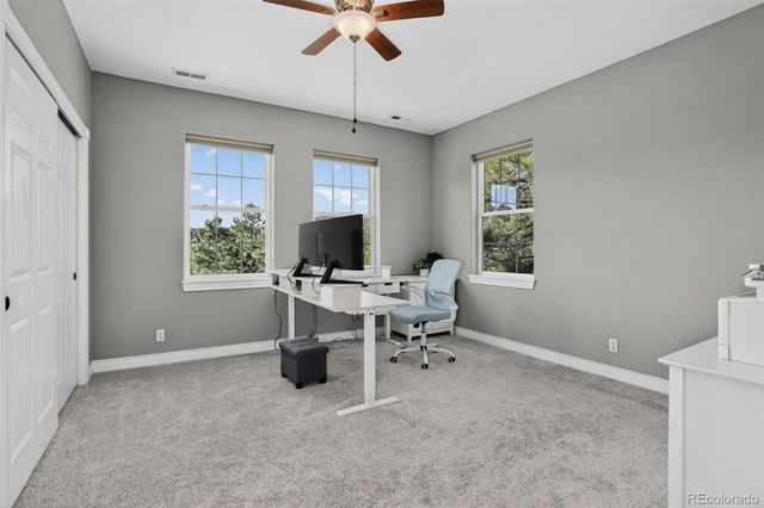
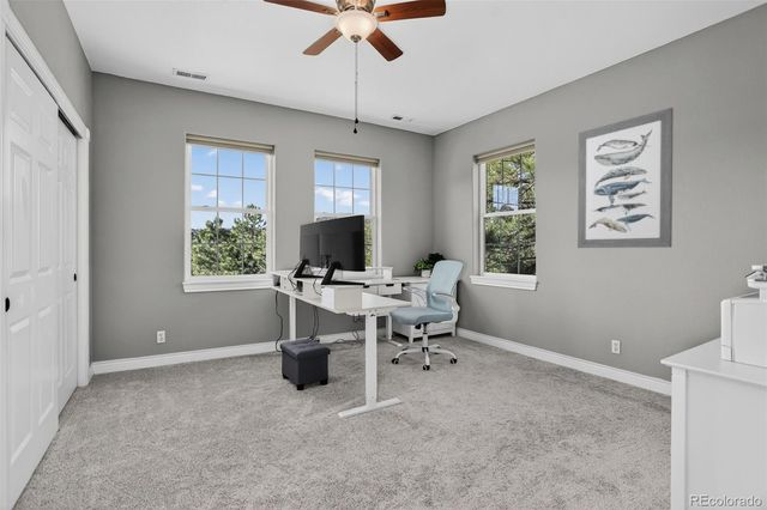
+ wall art [576,107,675,249]
